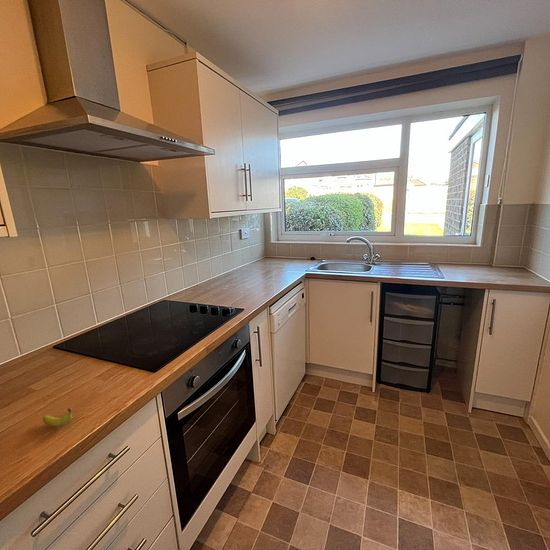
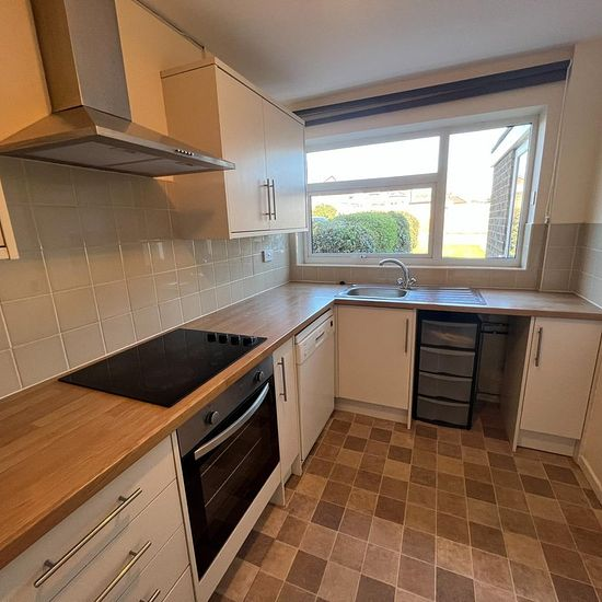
- fruit [42,407,73,428]
